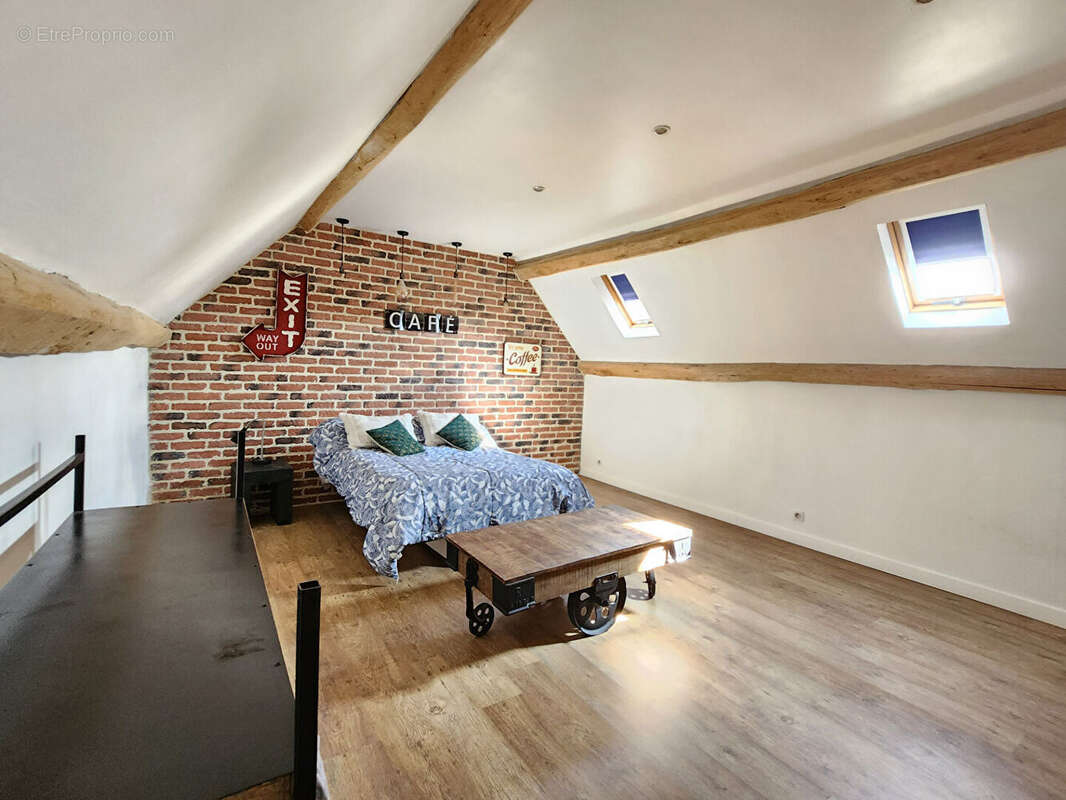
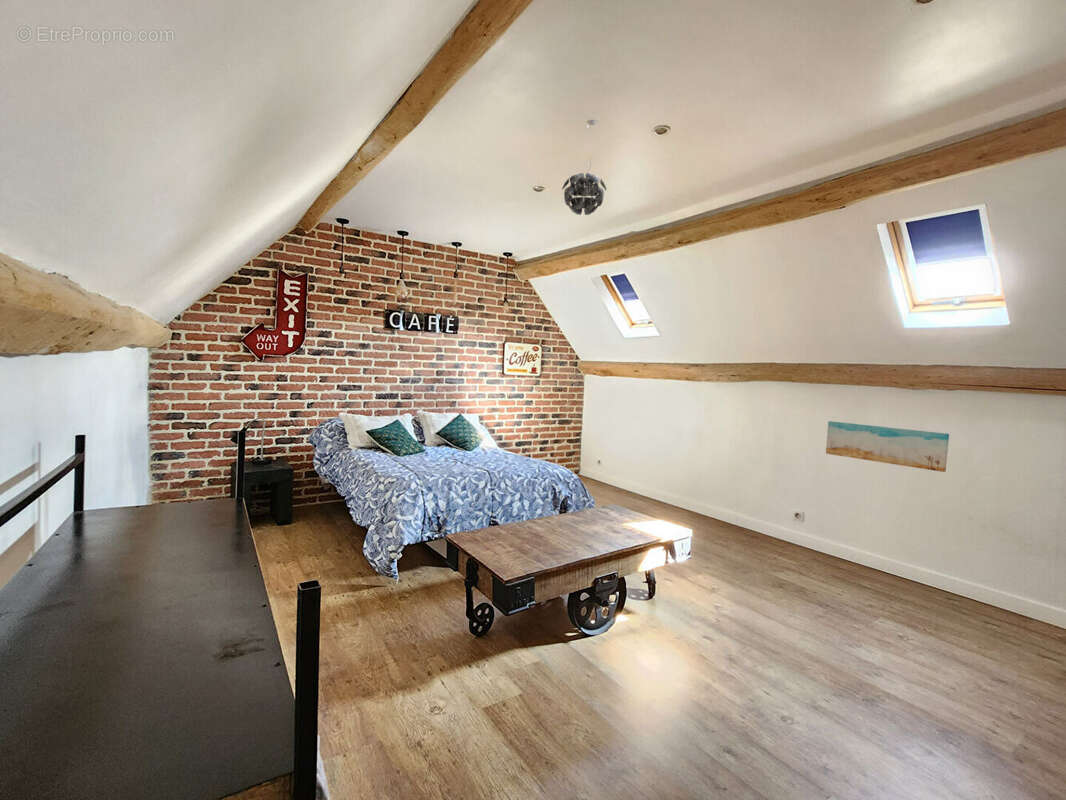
+ wall art [825,420,950,473]
+ pendant light [561,119,607,216]
